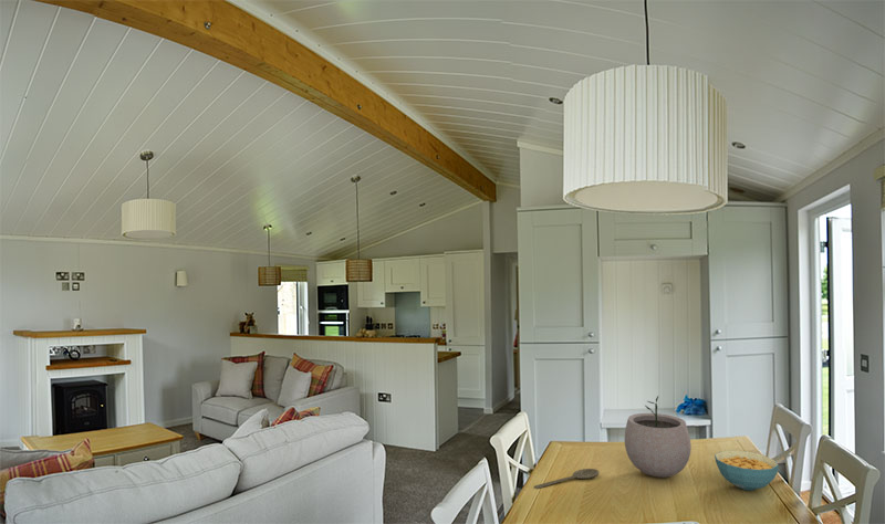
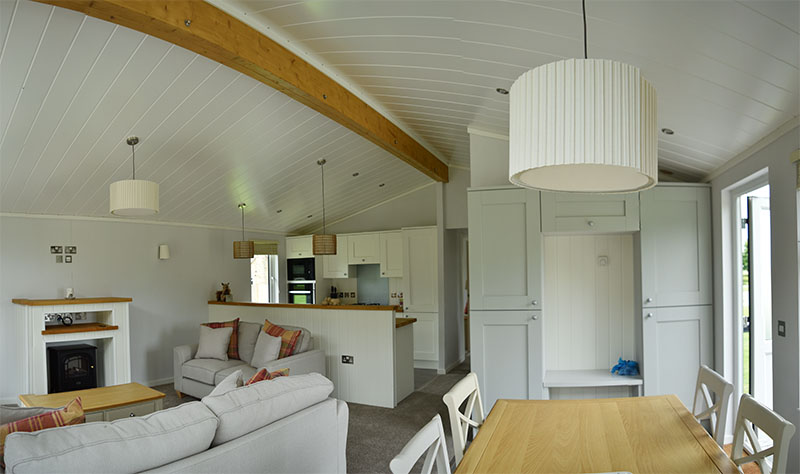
- plant pot [624,395,693,479]
- wooden spoon [533,468,600,490]
- cereal bowl [714,449,779,491]
